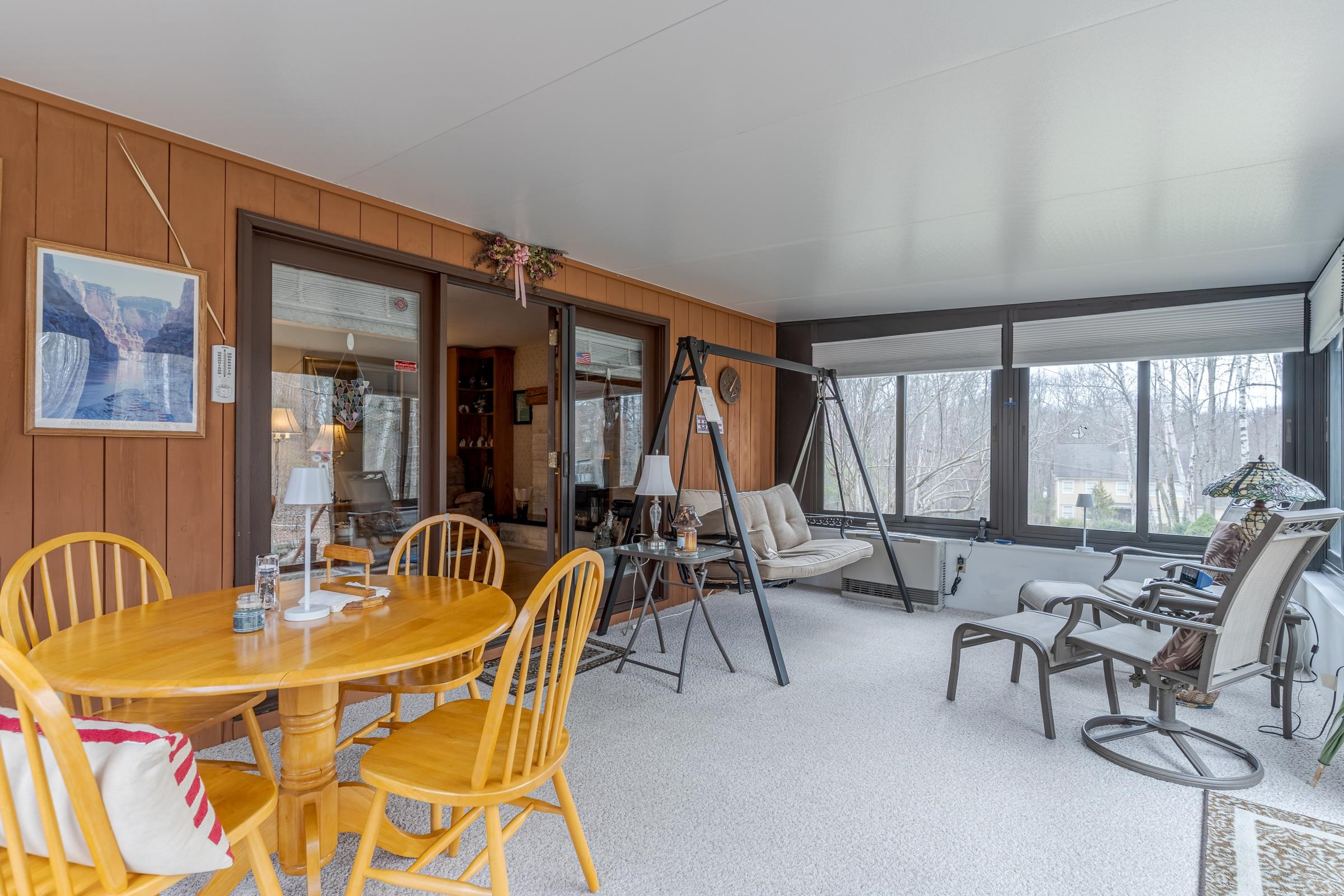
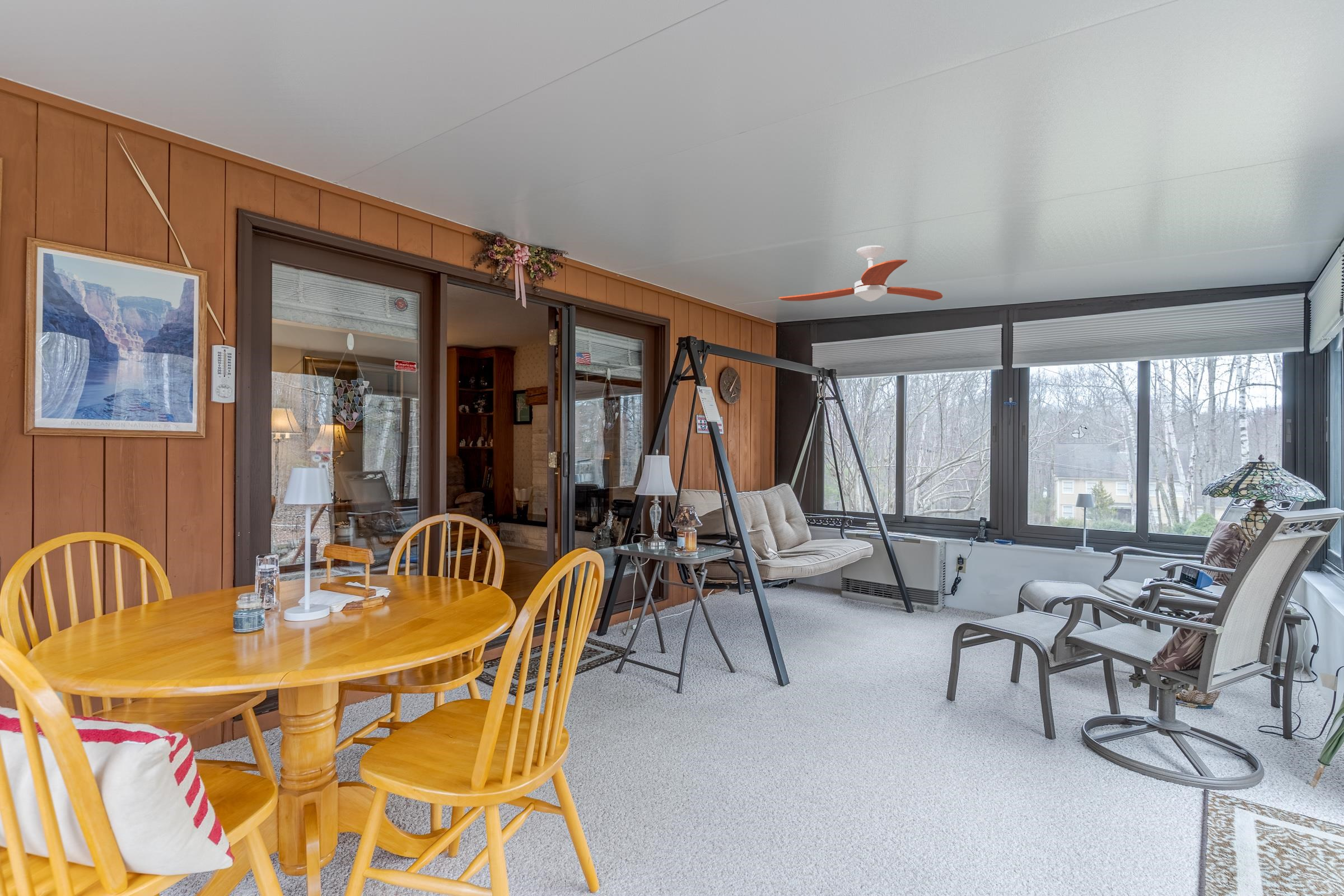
+ ceiling fan [778,245,943,302]
